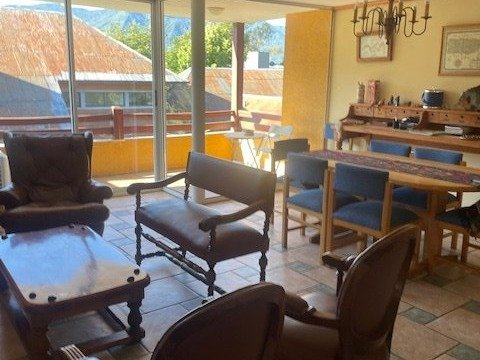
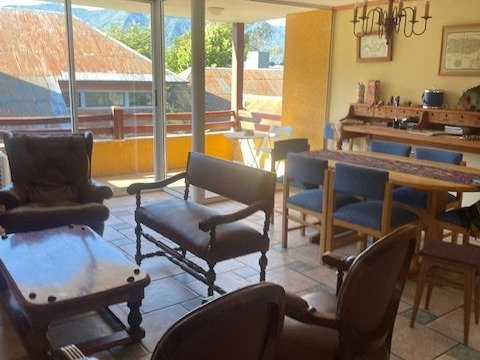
+ stool [408,238,480,346]
